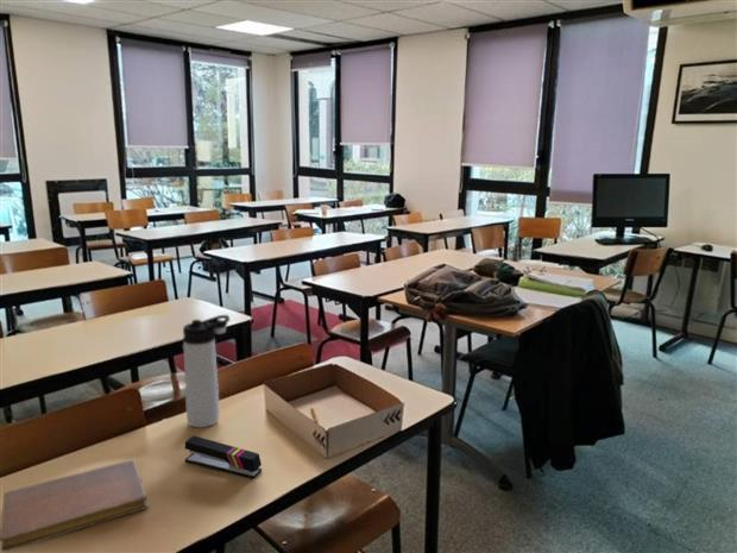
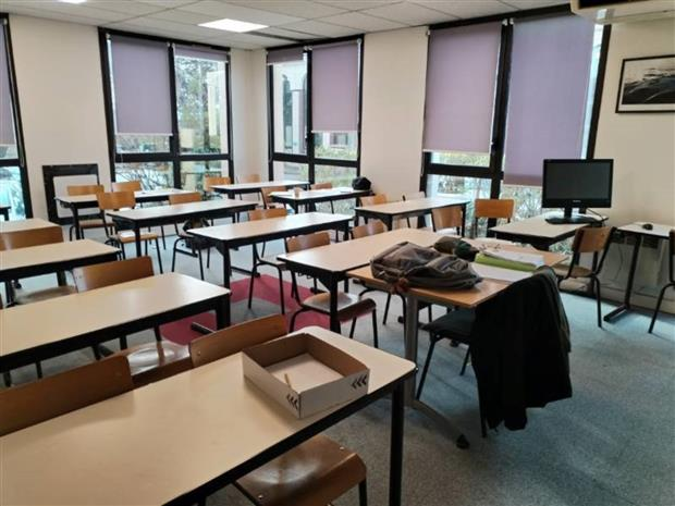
- notebook [0,458,149,552]
- stapler [184,435,263,480]
- thermos bottle [182,314,231,428]
